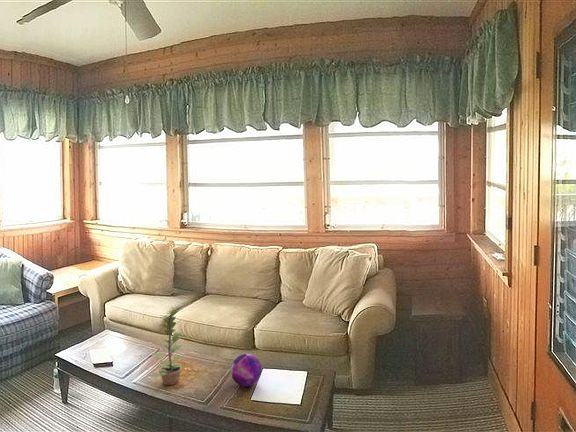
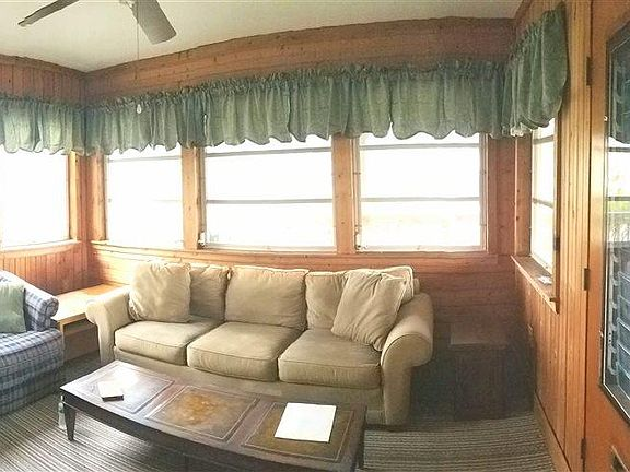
- decorative orb [230,353,263,387]
- plant [151,310,183,386]
